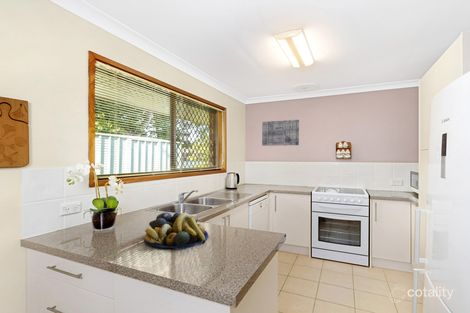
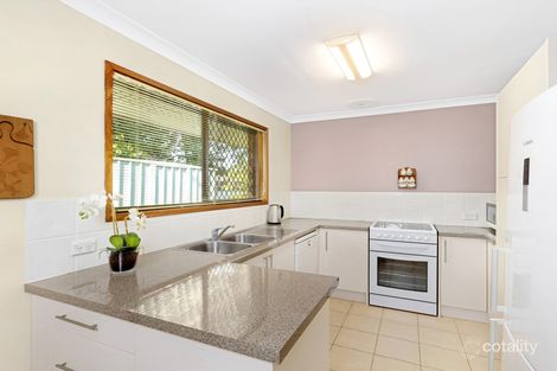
- wall art [261,119,300,147]
- fruit bowl [143,211,209,251]
